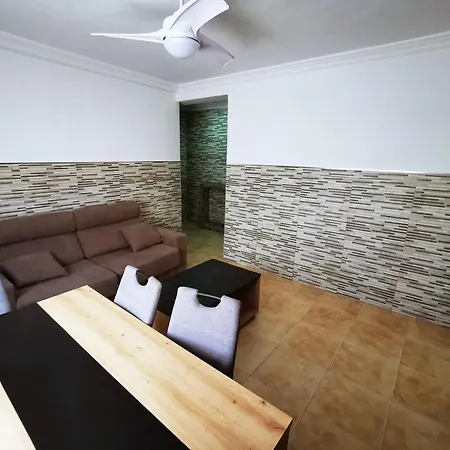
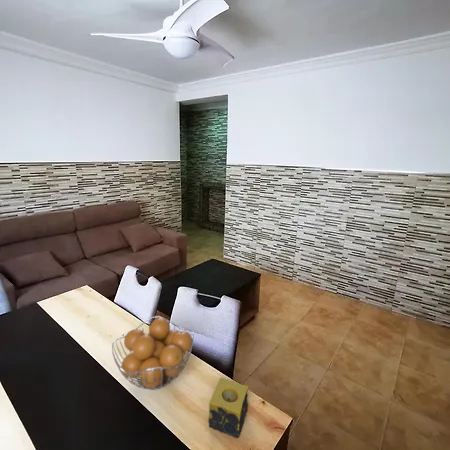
+ fruit basket [111,315,195,391]
+ candle [207,377,249,439]
